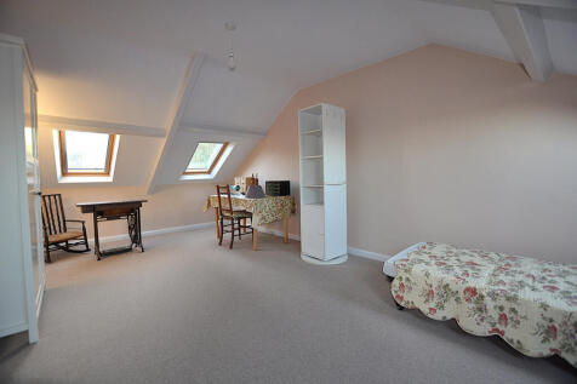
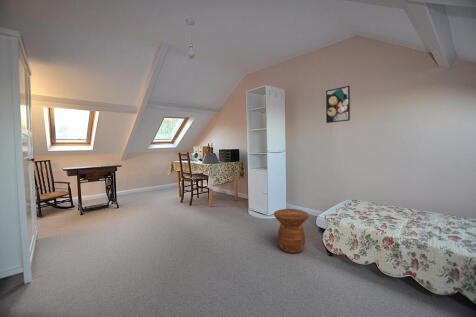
+ side table [273,208,310,254]
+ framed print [325,85,351,124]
